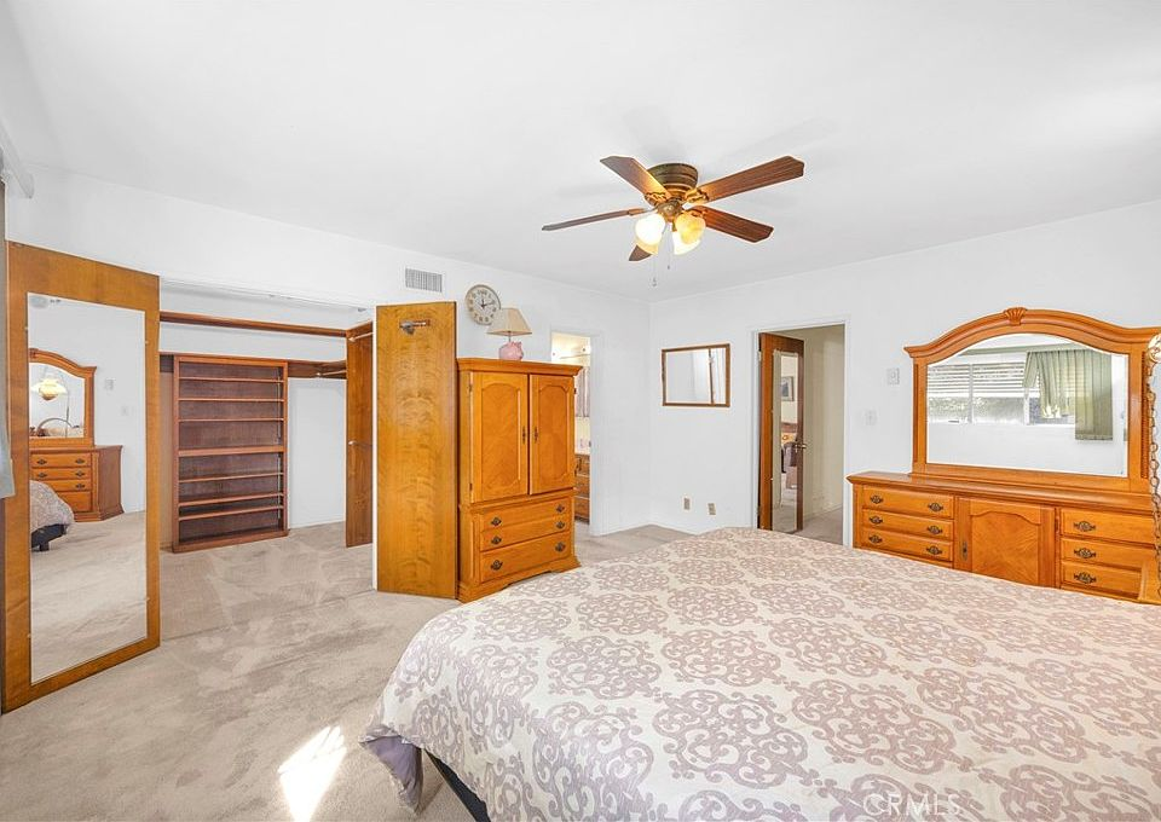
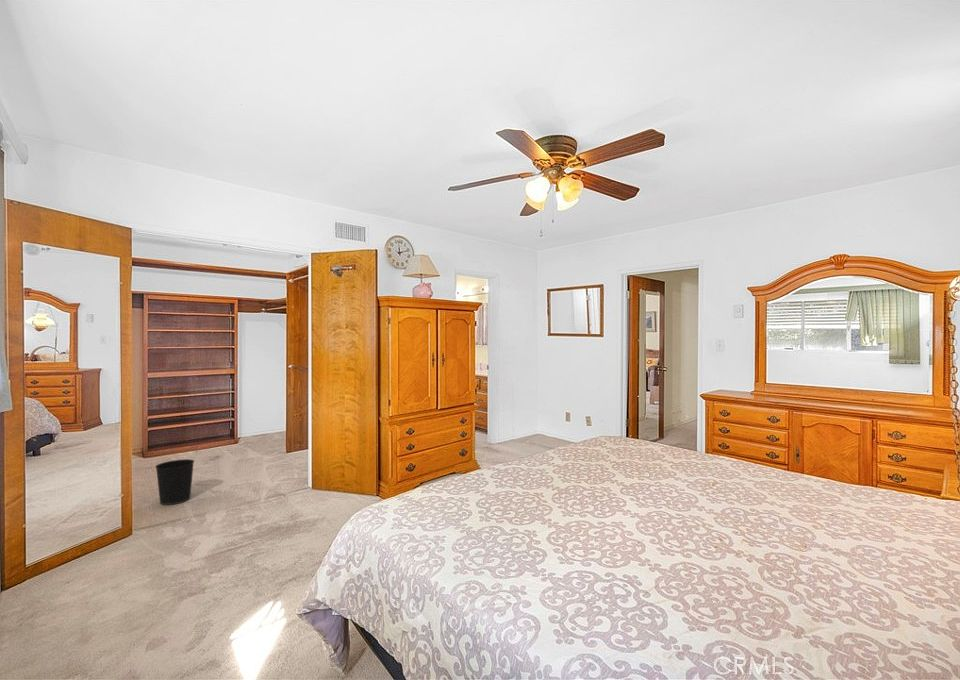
+ wastebasket [154,458,195,506]
